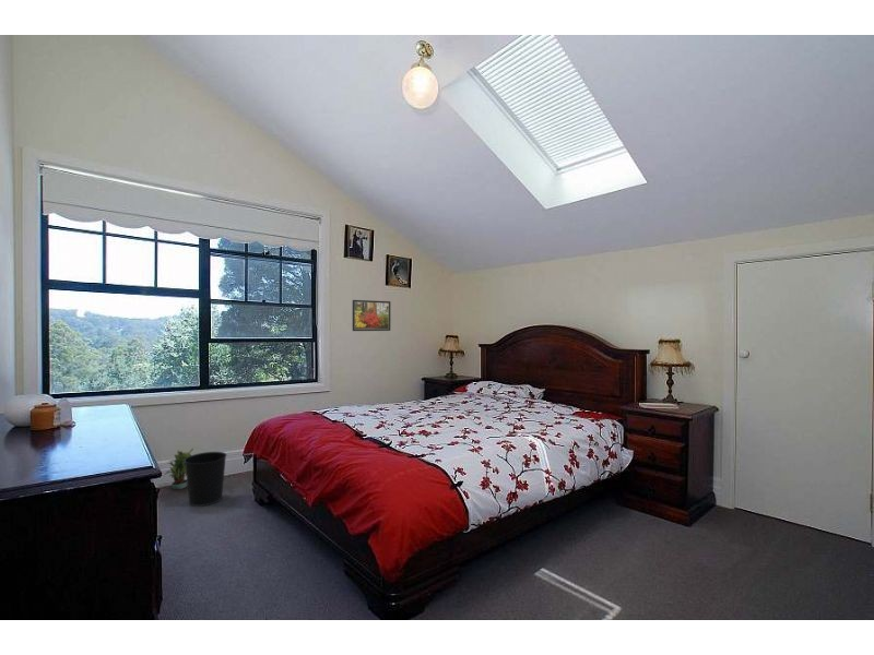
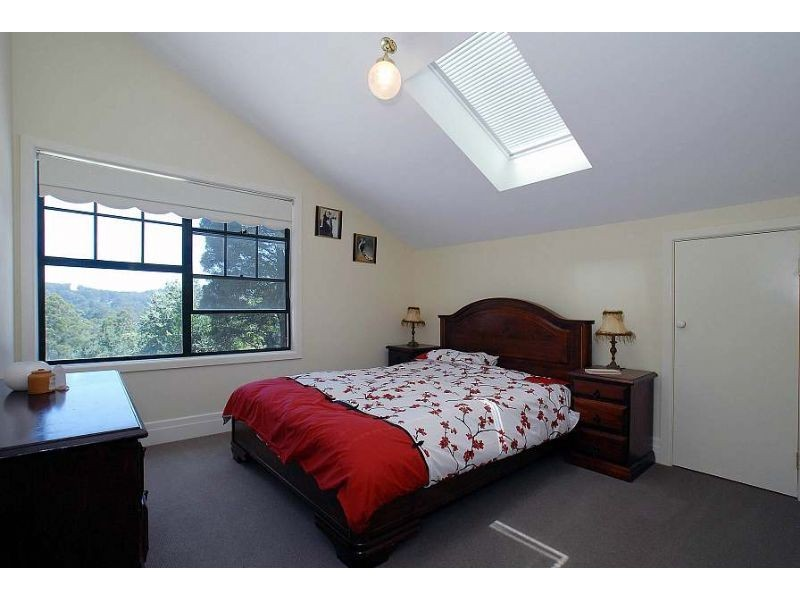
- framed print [352,299,391,332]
- wastebasket [185,451,228,508]
- potted plant [164,446,194,490]
